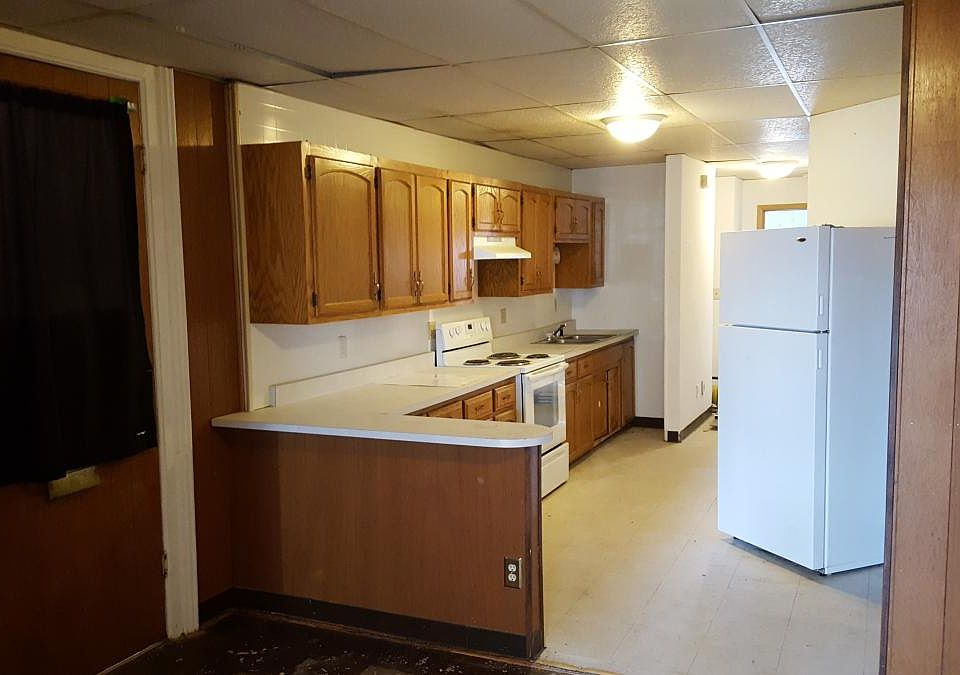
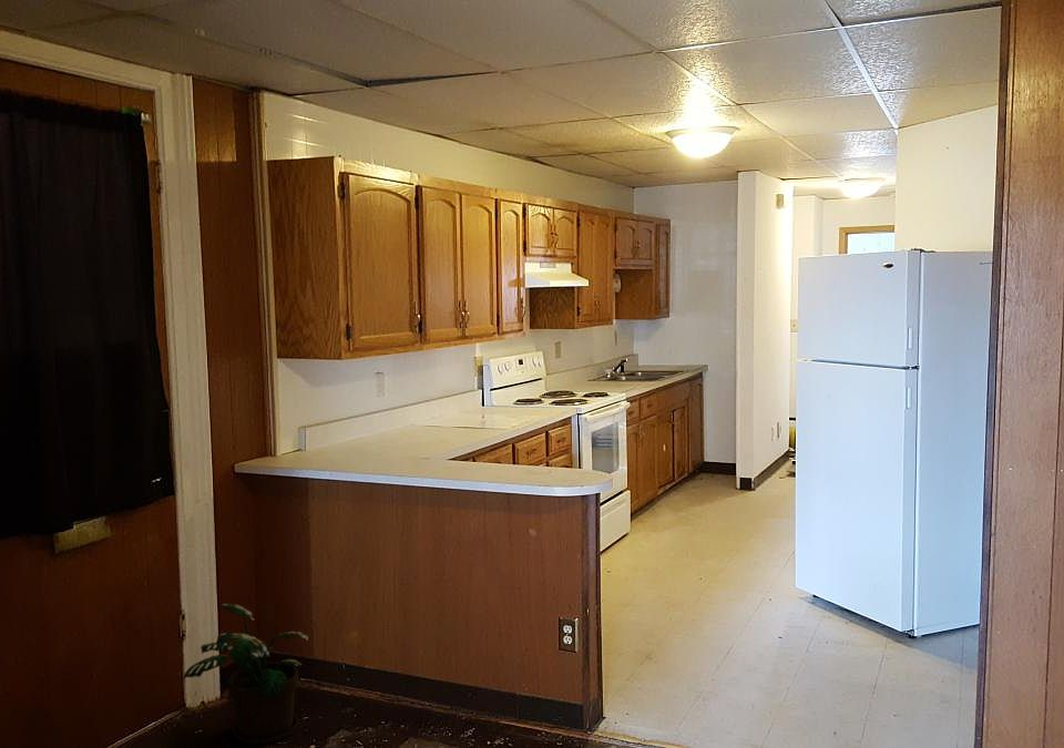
+ potted plant [181,603,309,745]
